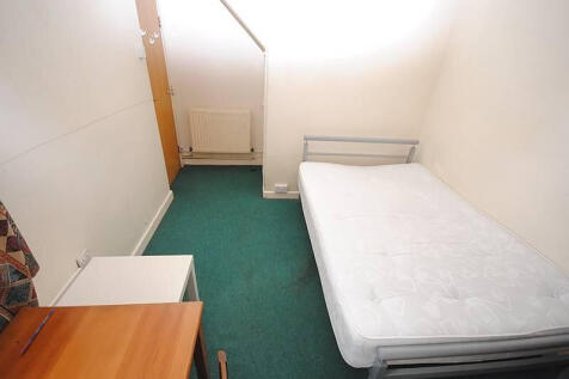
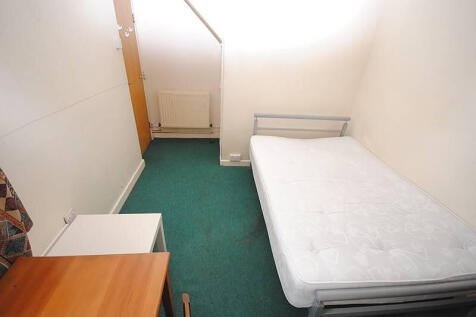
- pen [17,307,55,356]
